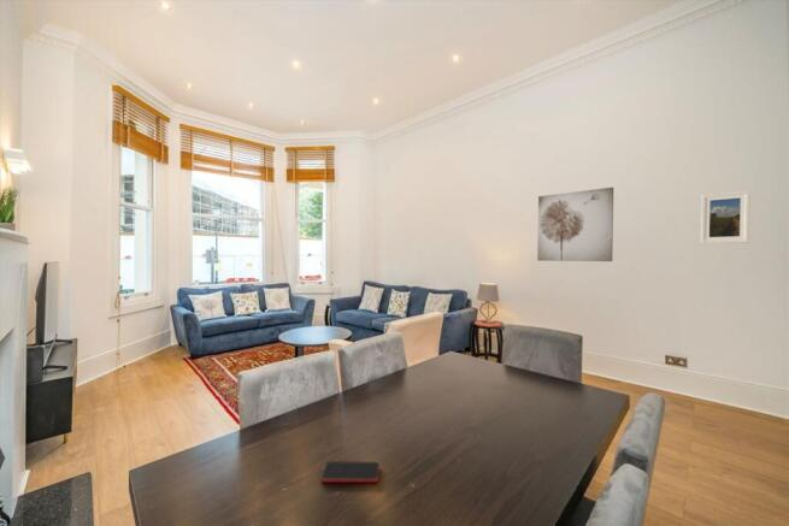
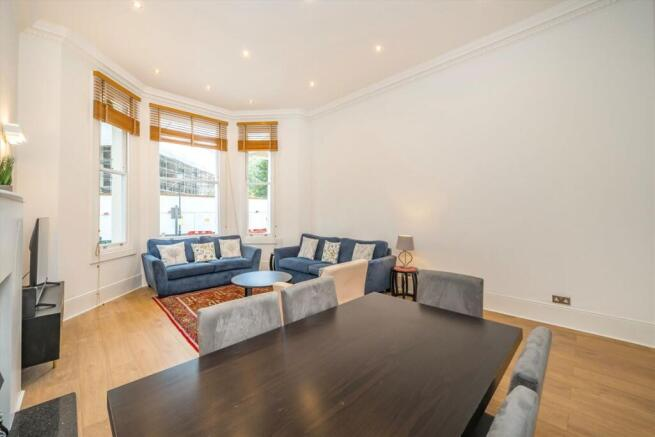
- smartphone [320,460,381,484]
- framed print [700,189,752,244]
- wall art [536,187,614,262]
